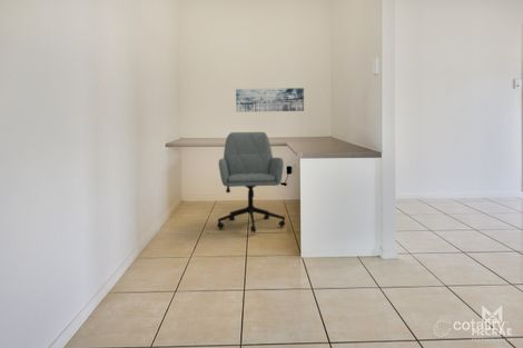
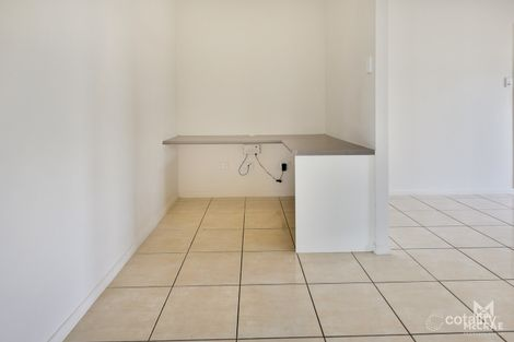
- wall art [235,87,305,113]
- office chair [216,131,286,233]
